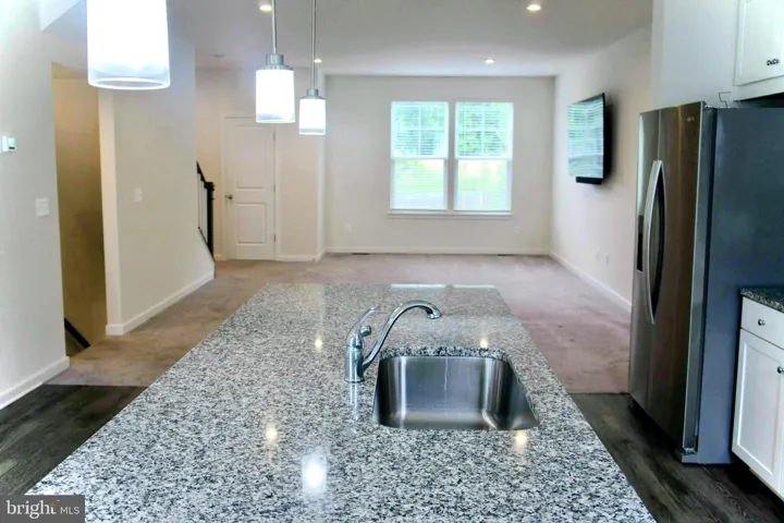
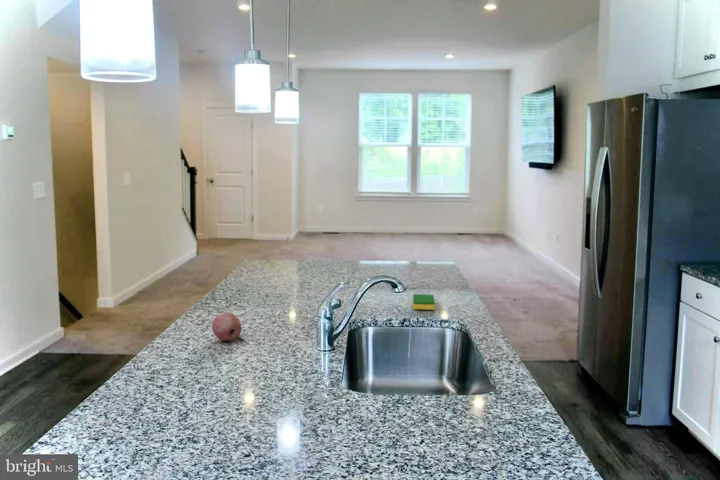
+ dish sponge [412,293,436,311]
+ fruit [211,312,242,342]
